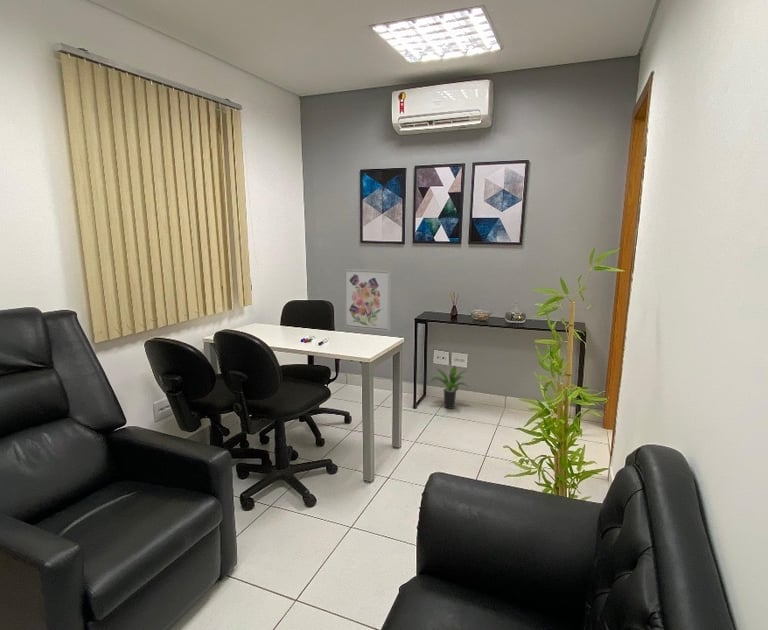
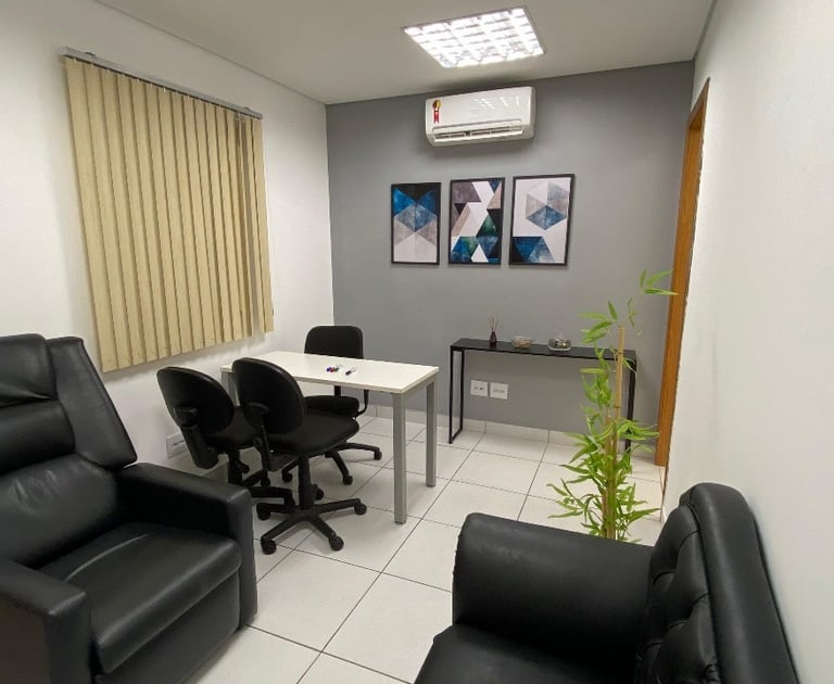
- wall art [344,268,392,332]
- potted plant [430,365,469,410]
